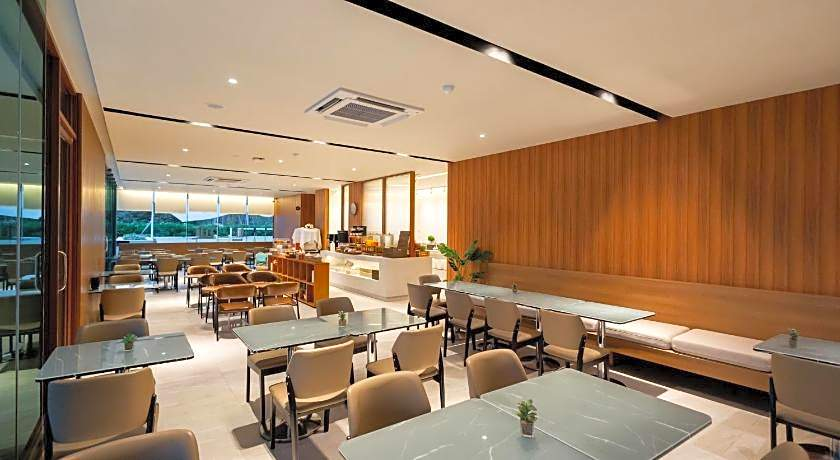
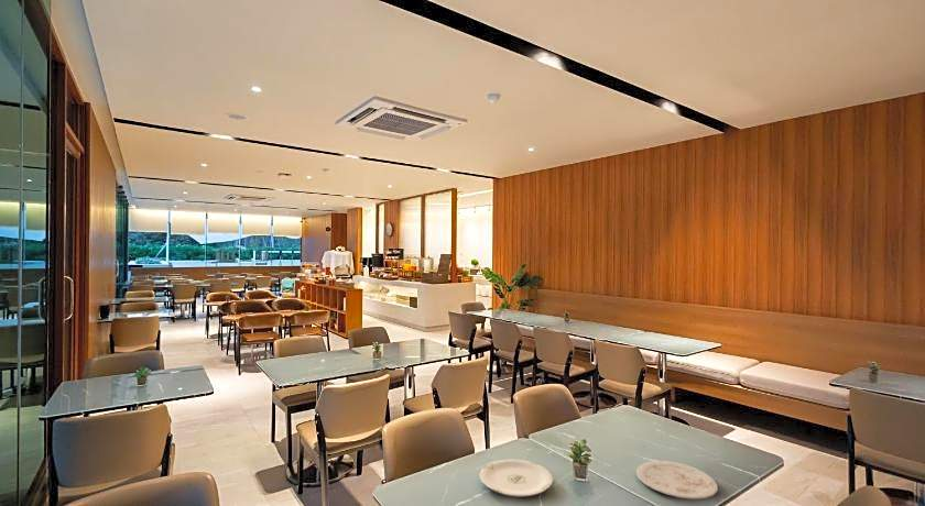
+ plate [479,459,554,498]
+ plate [635,460,719,501]
